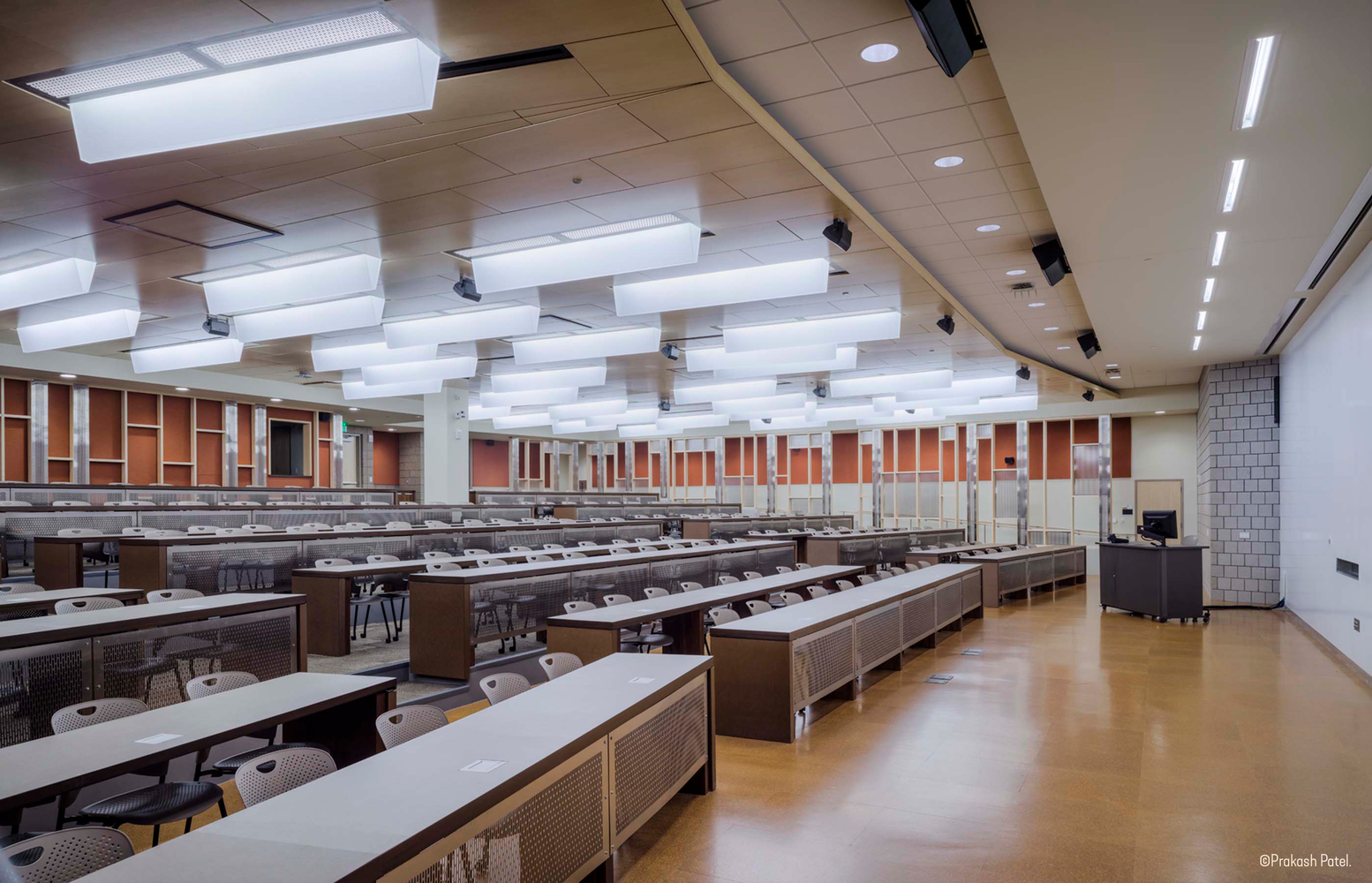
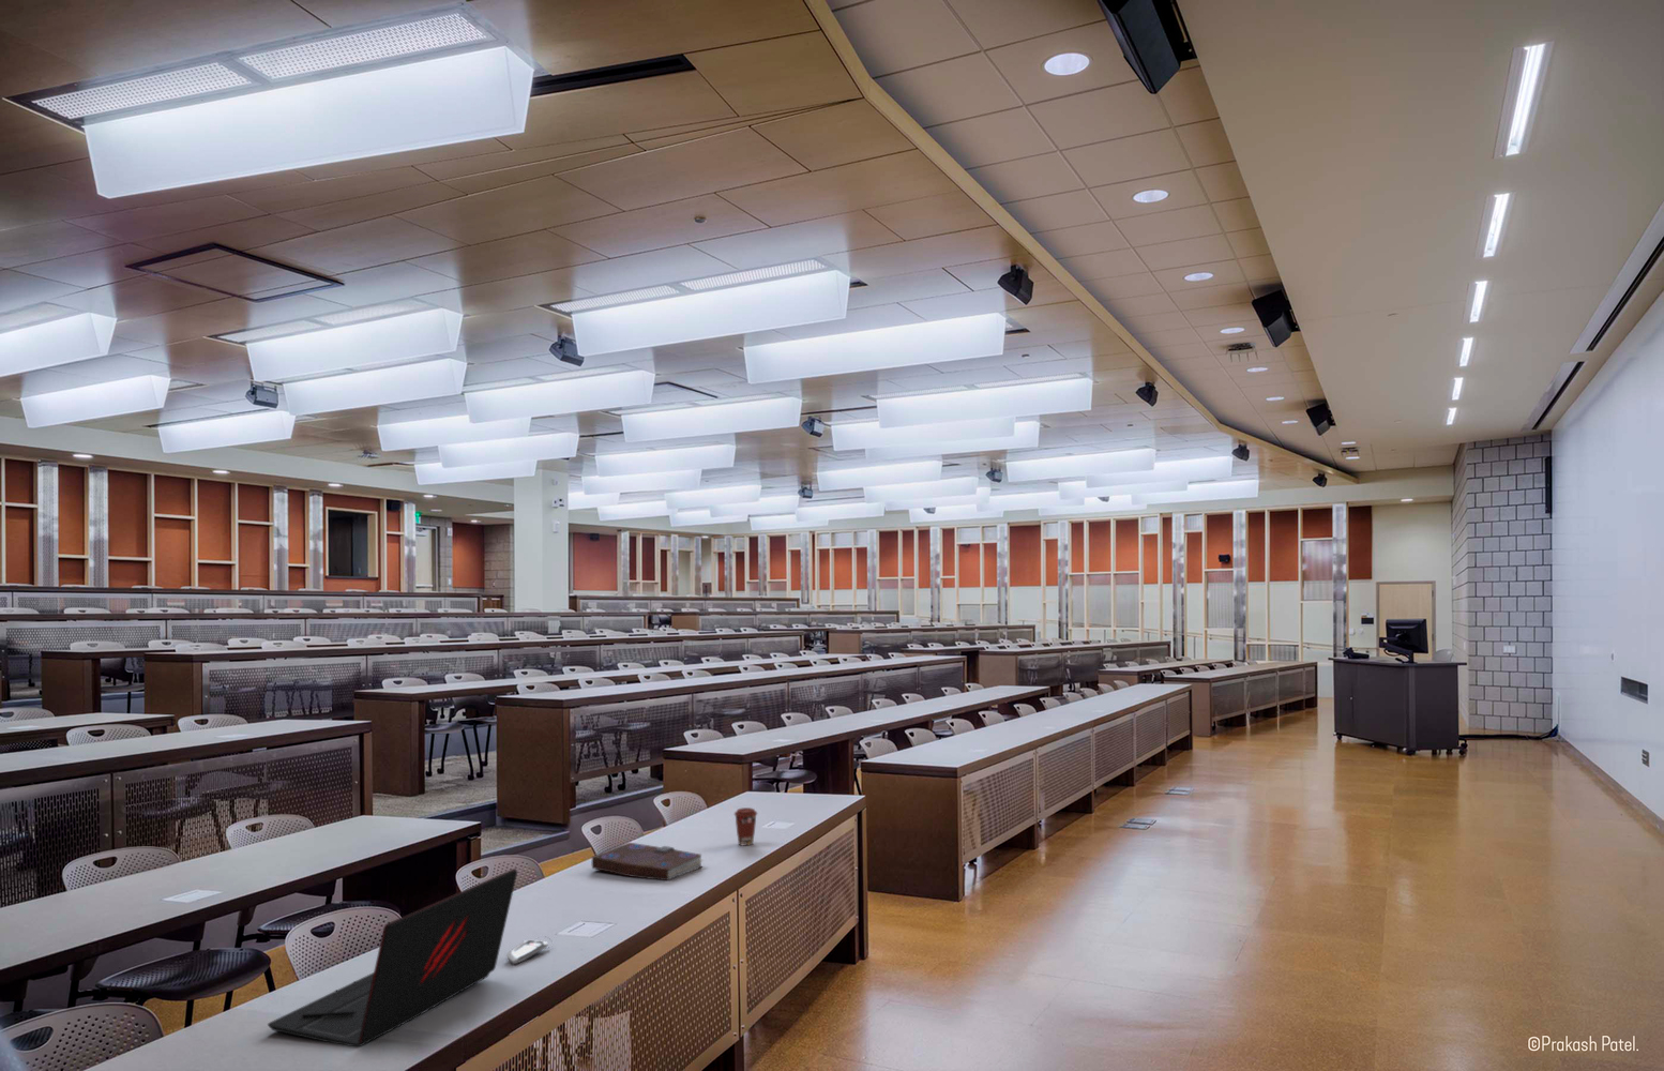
+ key chain [506,935,553,965]
+ laptop [267,867,518,1048]
+ book [591,842,705,882]
+ coffee cup [734,807,758,847]
